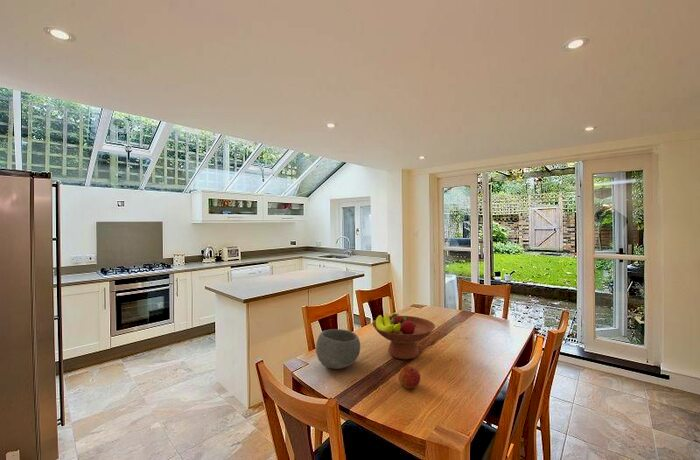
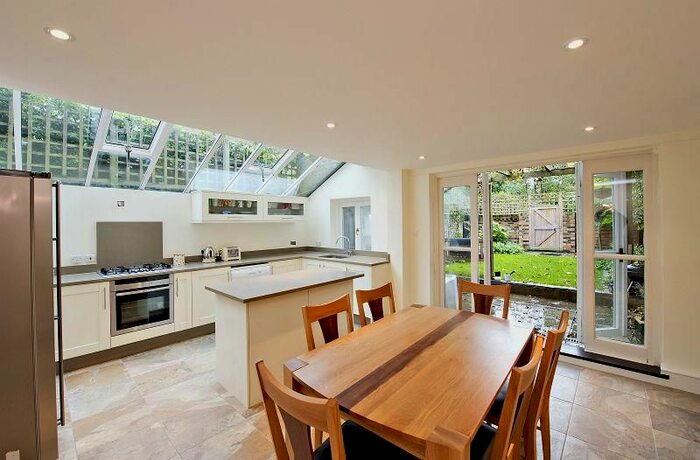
- bowl [315,328,361,370]
- fruit bowl [371,313,436,360]
- apple [397,365,421,390]
